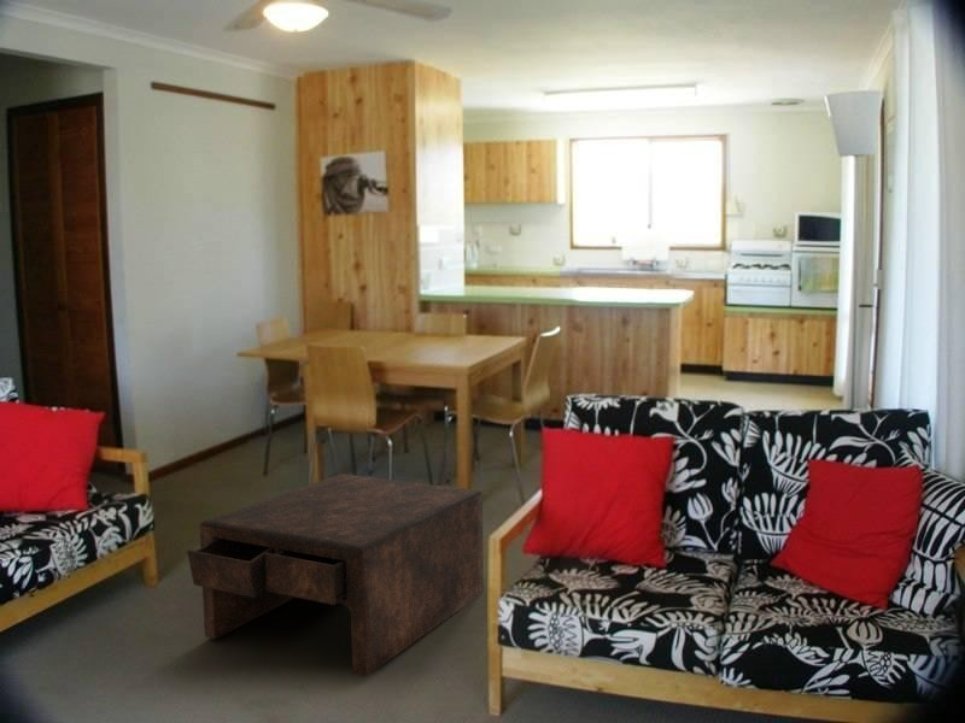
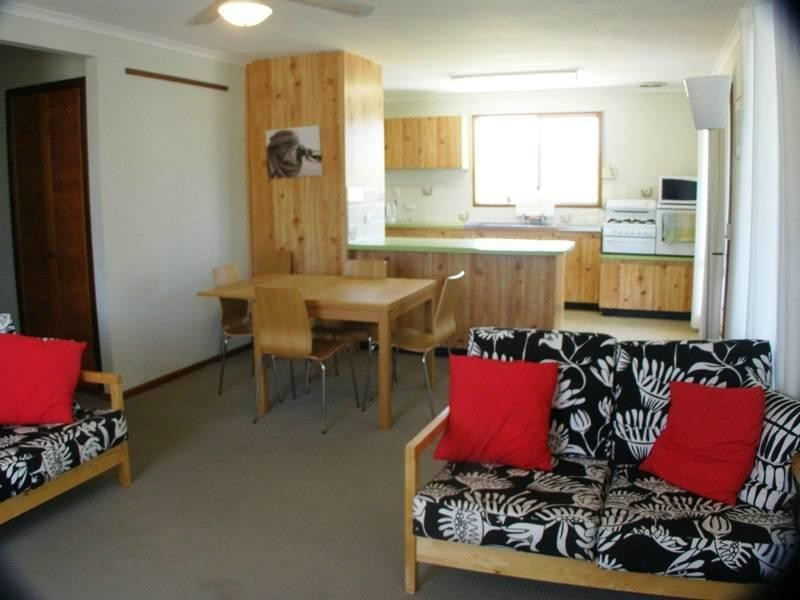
- coffee table [186,472,485,678]
